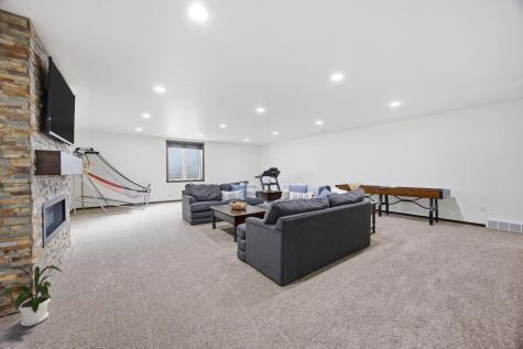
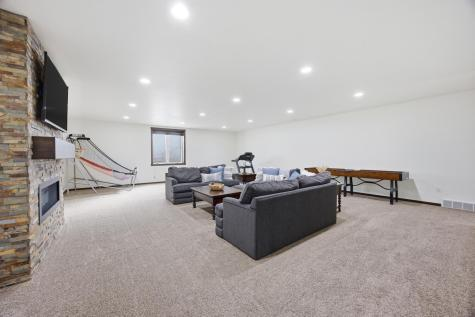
- house plant [0,264,64,327]
